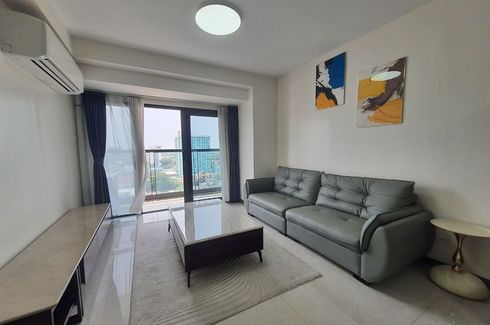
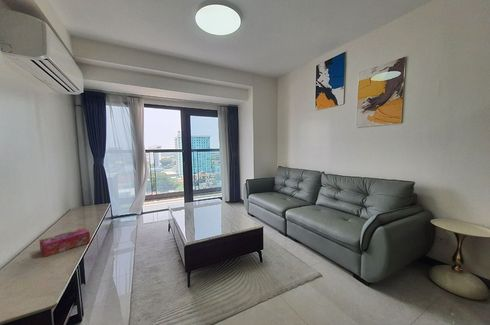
+ tissue box [39,227,91,258]
